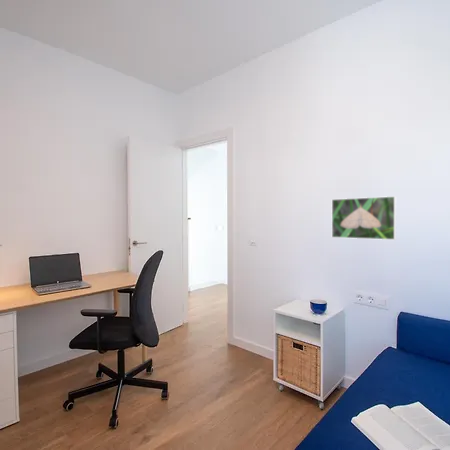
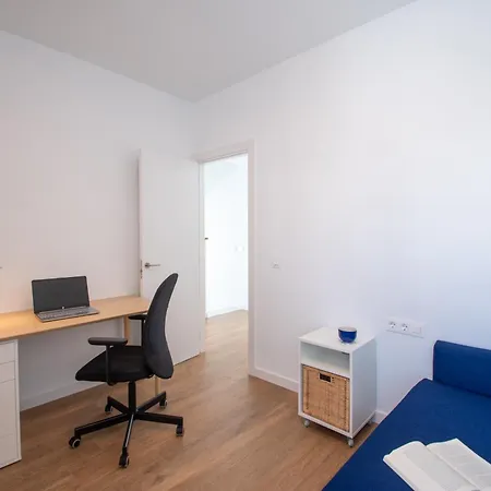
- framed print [331,195,397,241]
